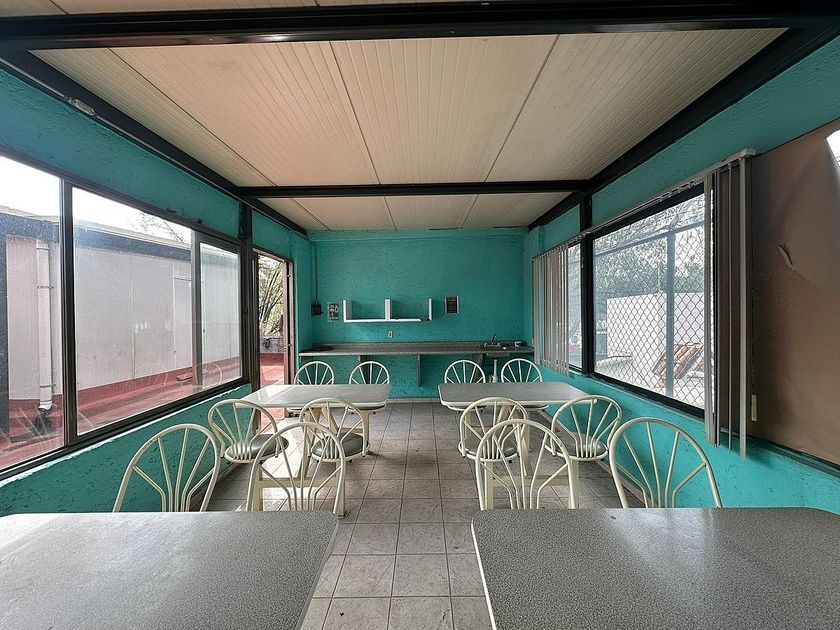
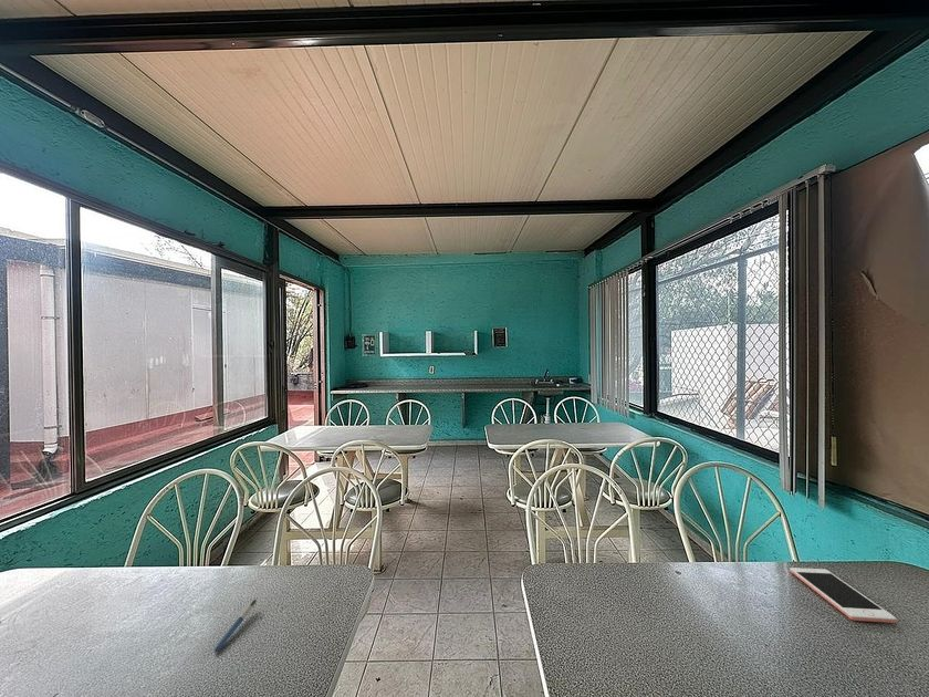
+ cell phone [789,566,898,624]
+ pen [213,597,258,654]
